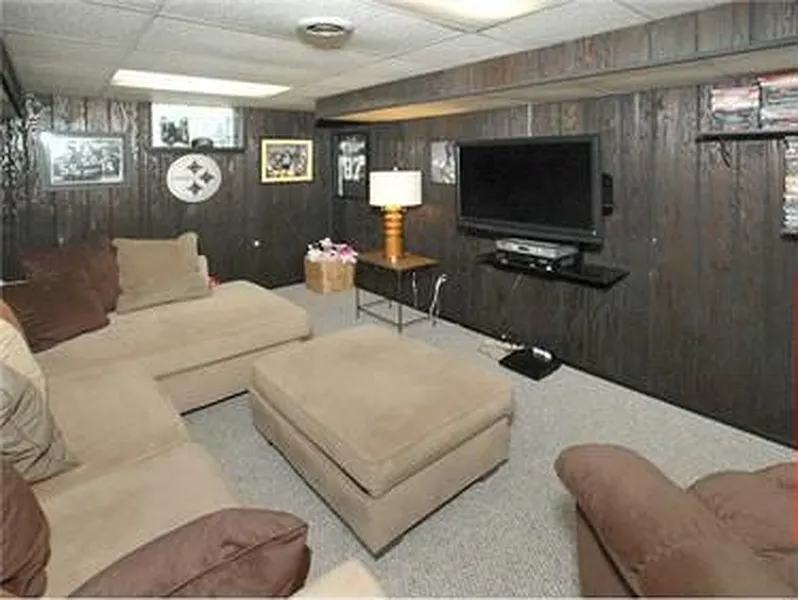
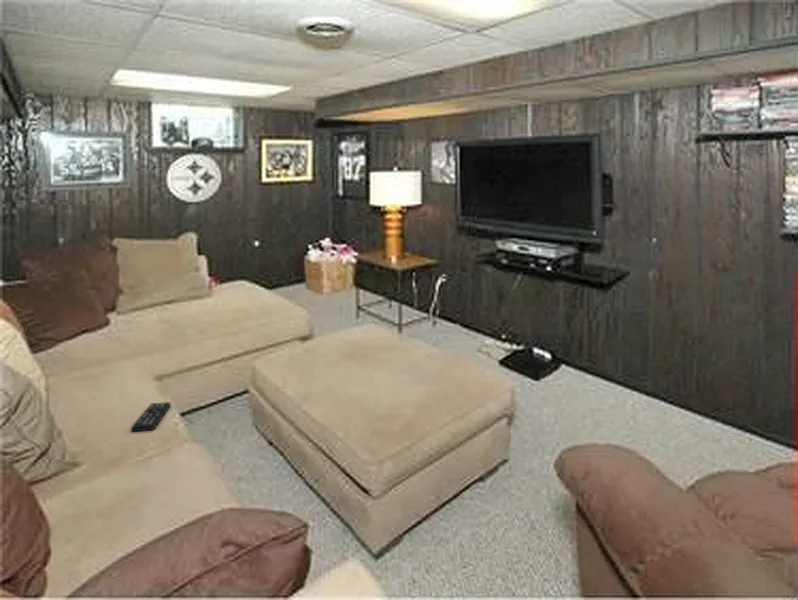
+ remote control [130,401,172,433]
